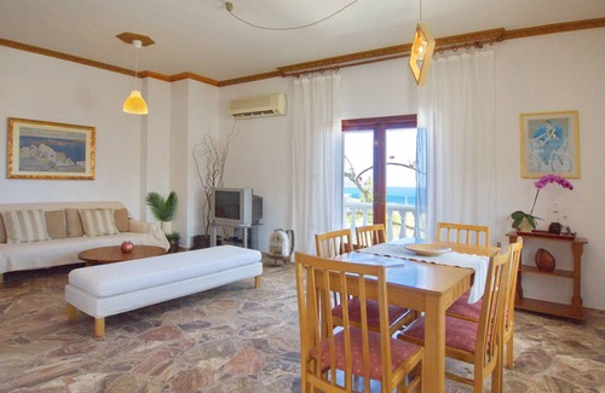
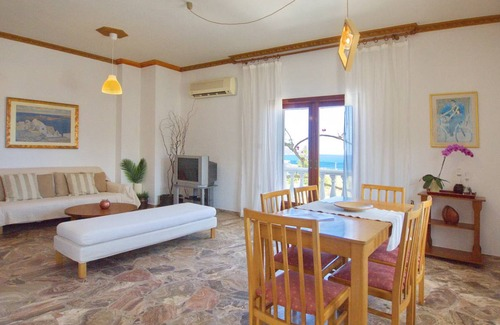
- backpack [267,227,295,266]
